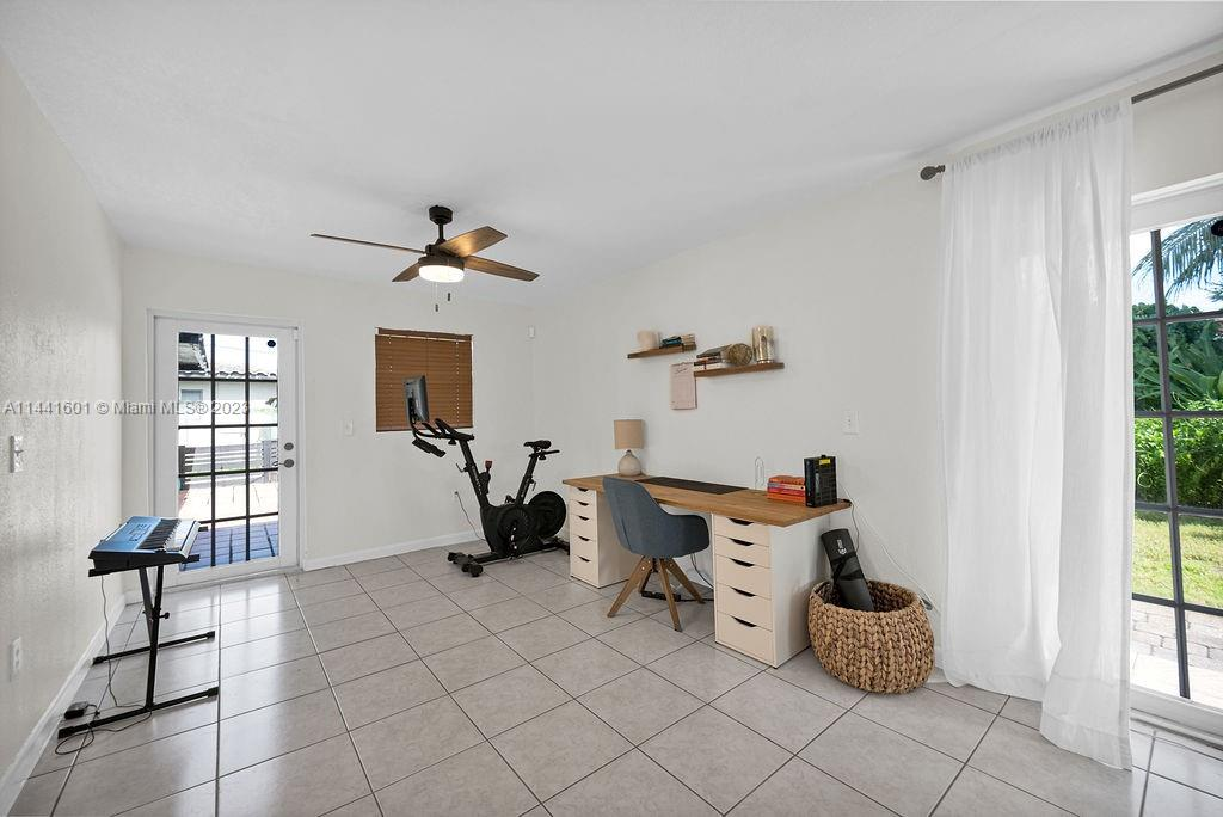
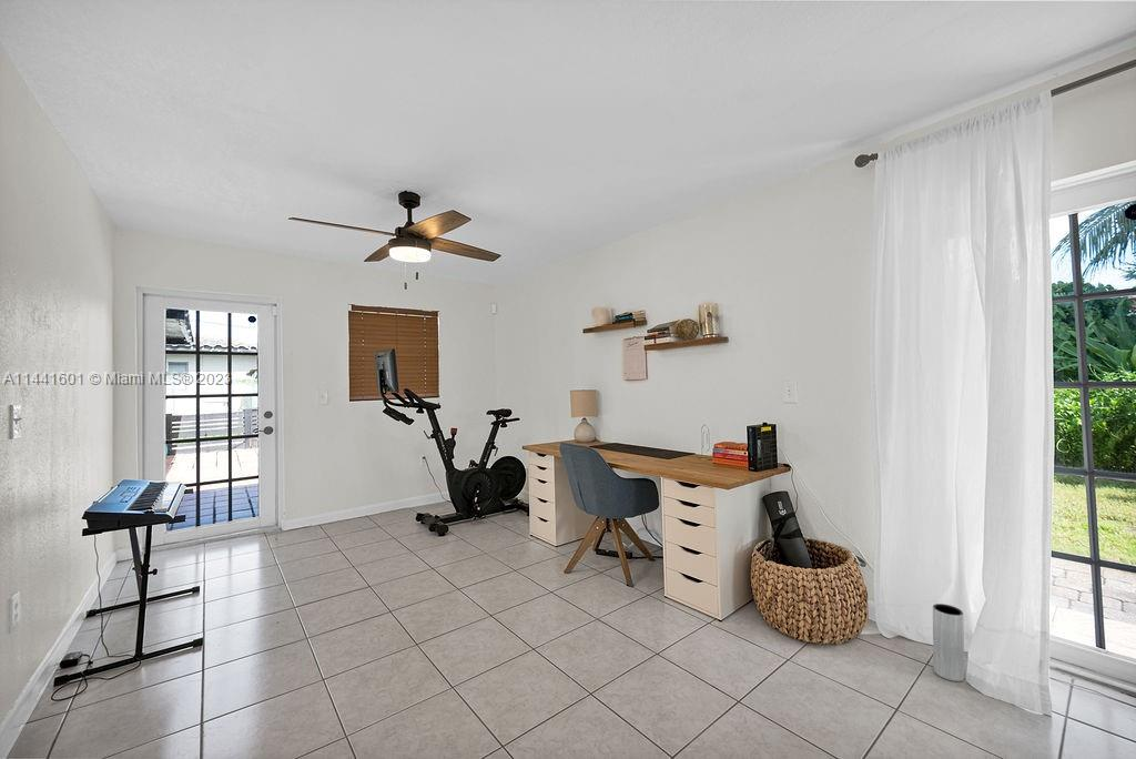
+ vase [932,603,965,682]
